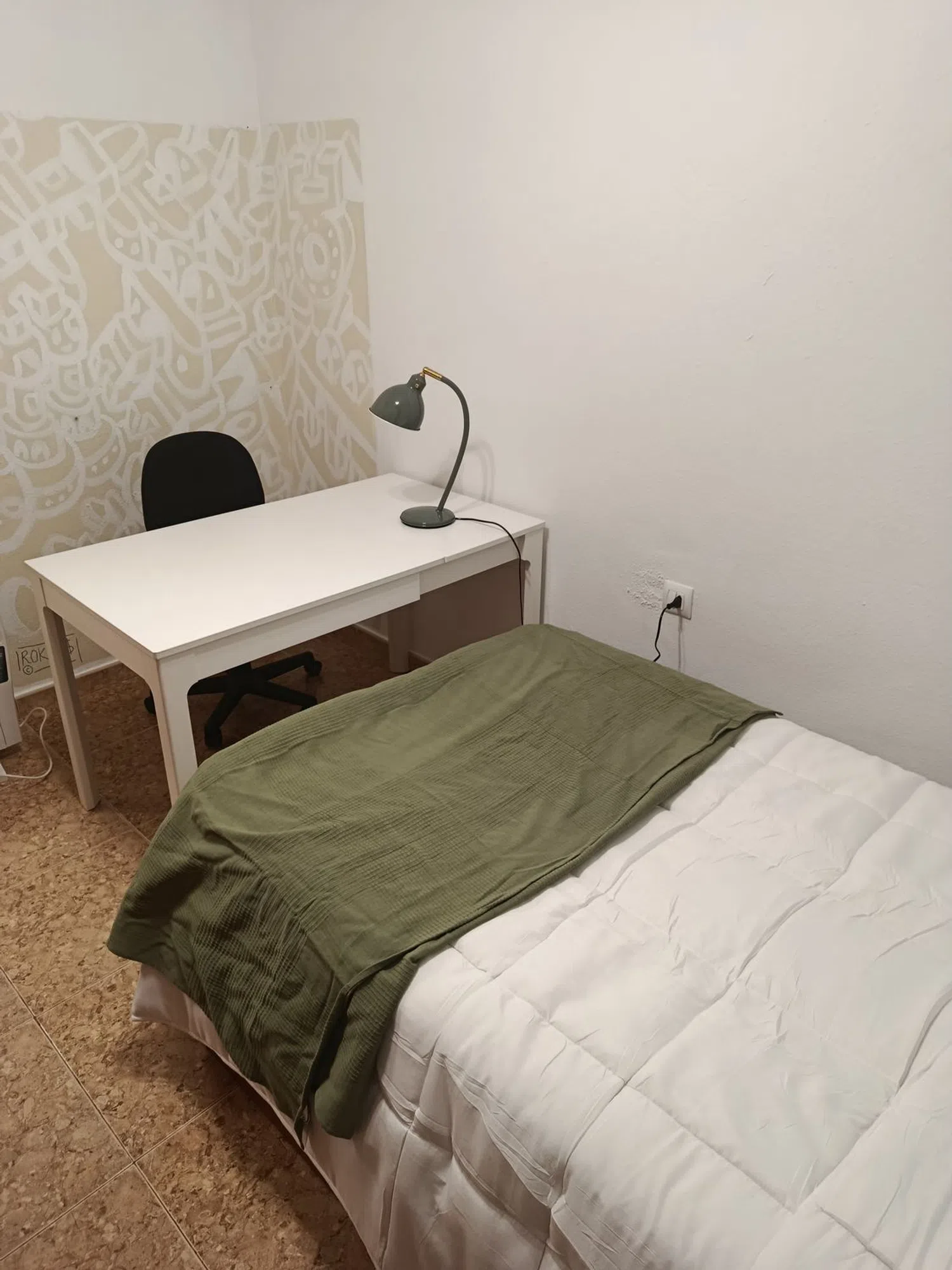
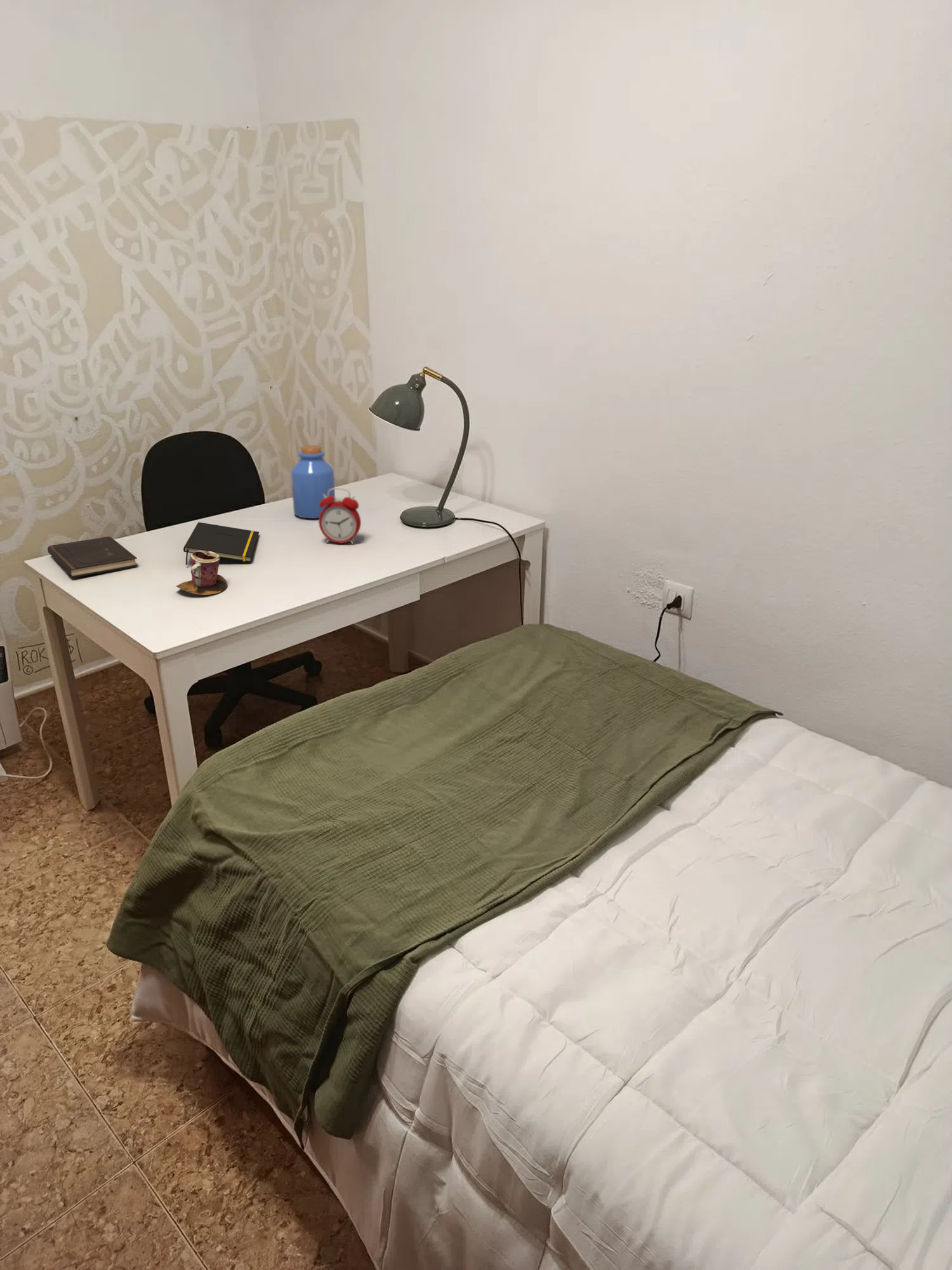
+ alarm clock [318,487,362,545]
+ mug [175,551,228,596]
+ hardcover book [47,536,138,578]
+ jar [290,445,336,519]
+ notepad [183,521,260,566]
